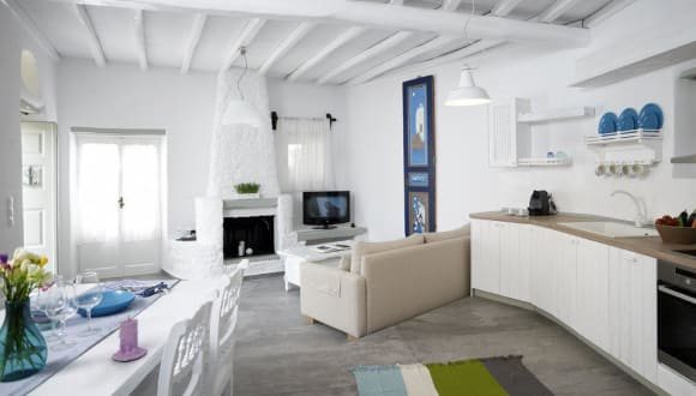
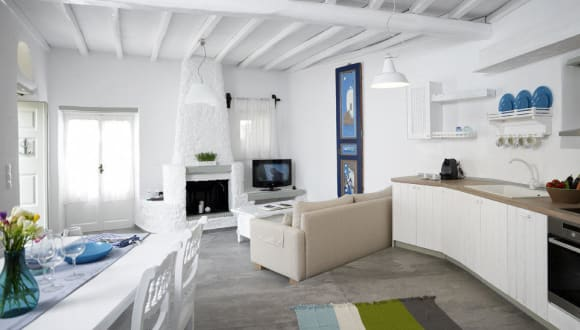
- candle [110,314,149,362]
